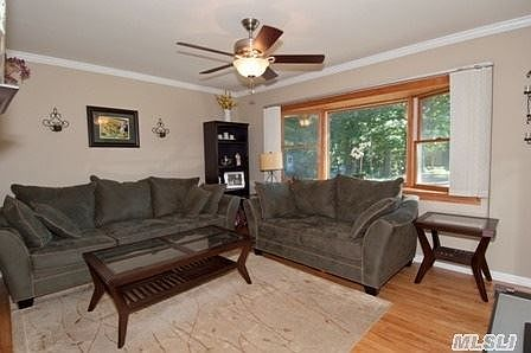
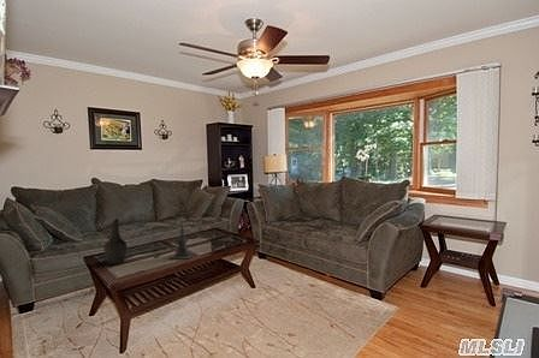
+ candle holder [170,217,196,259]
+ decorative vase [102,217,128,265]
